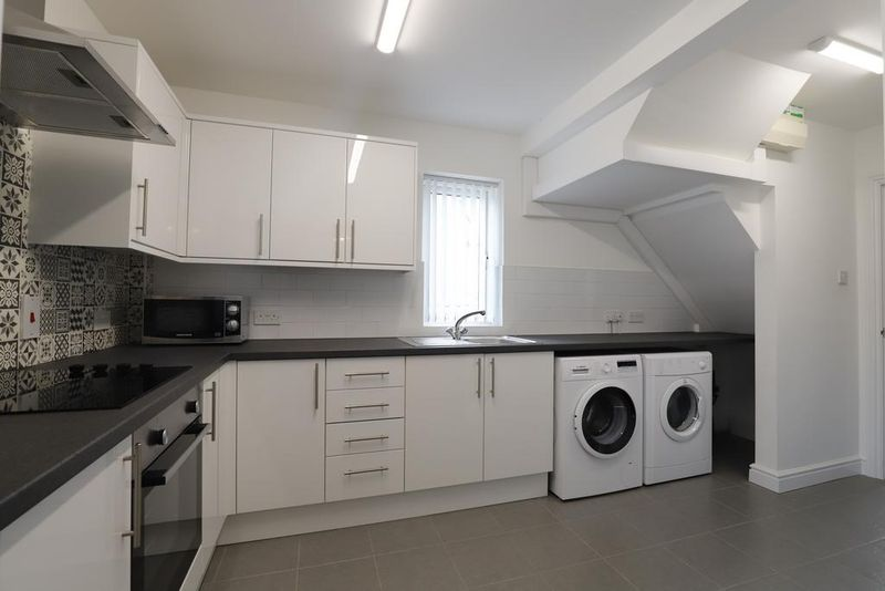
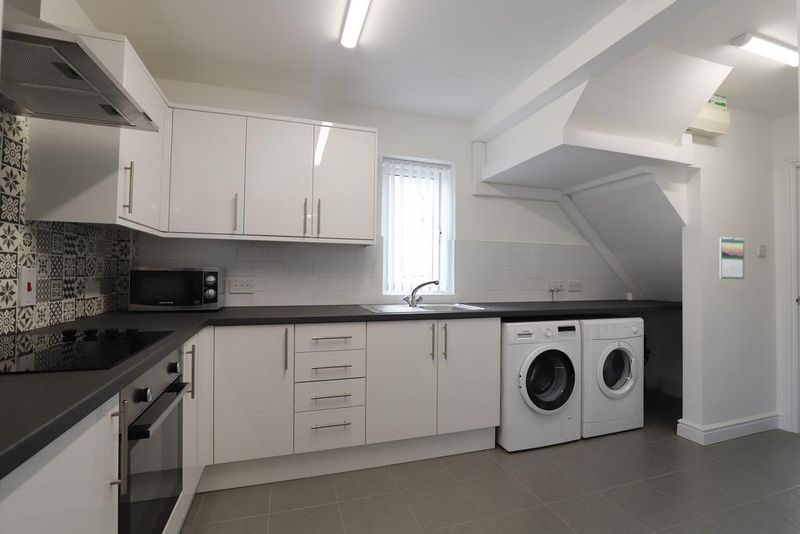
+ calendar [719,236,745,280]
